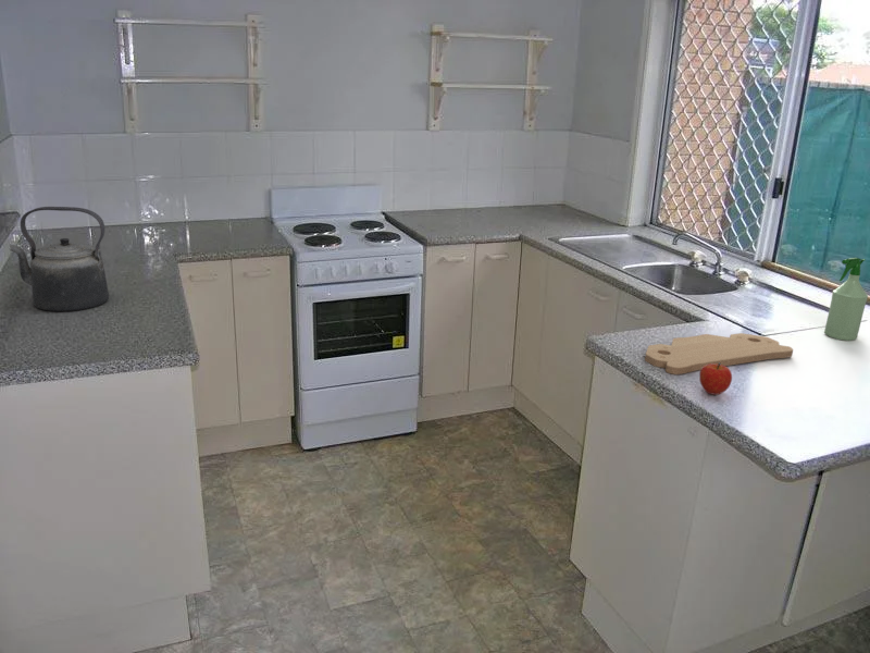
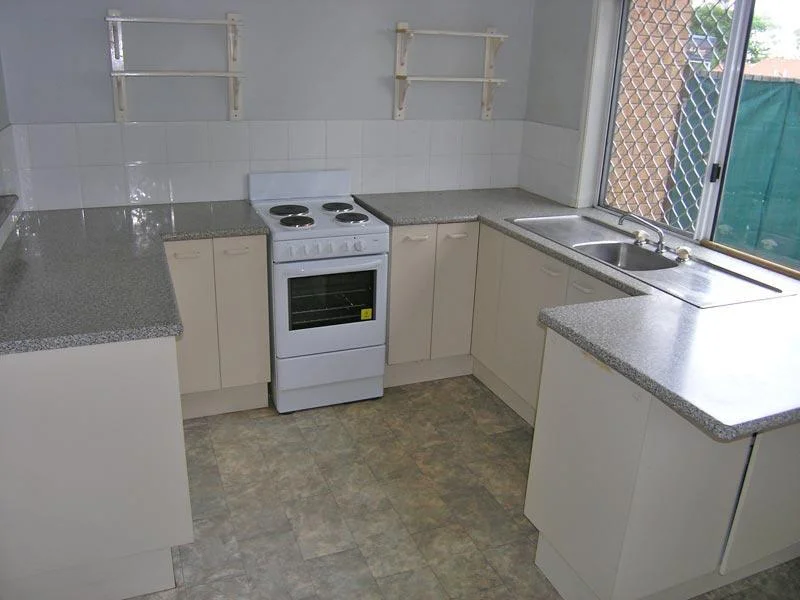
- cutting board [644,332,794,375]
- spray bottle [823,257,869,342]
- fruit [698,362,733,396]
- kettle [9,206,110,312]
